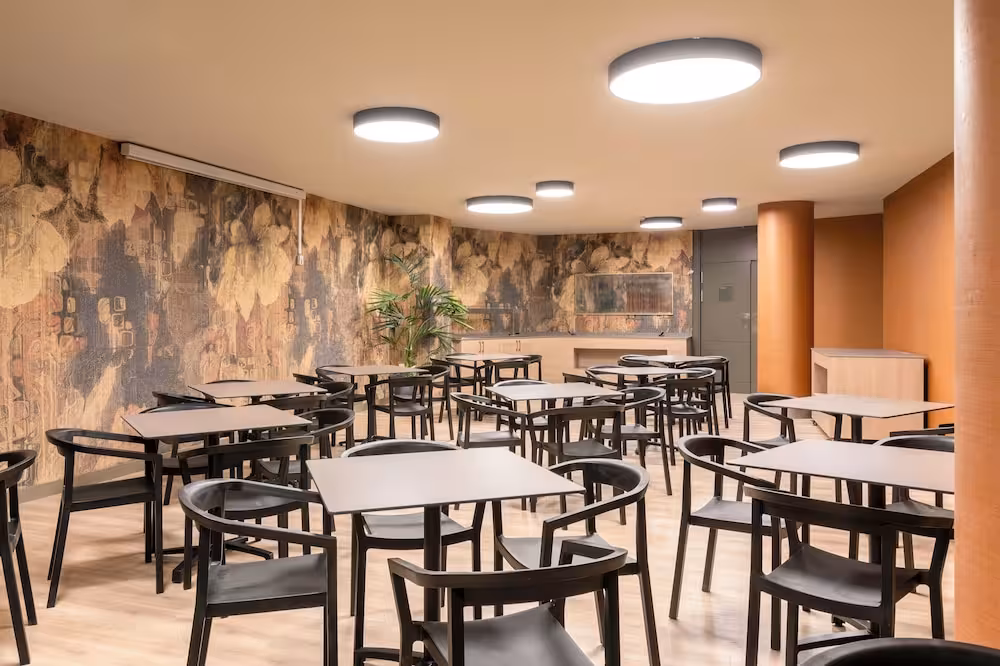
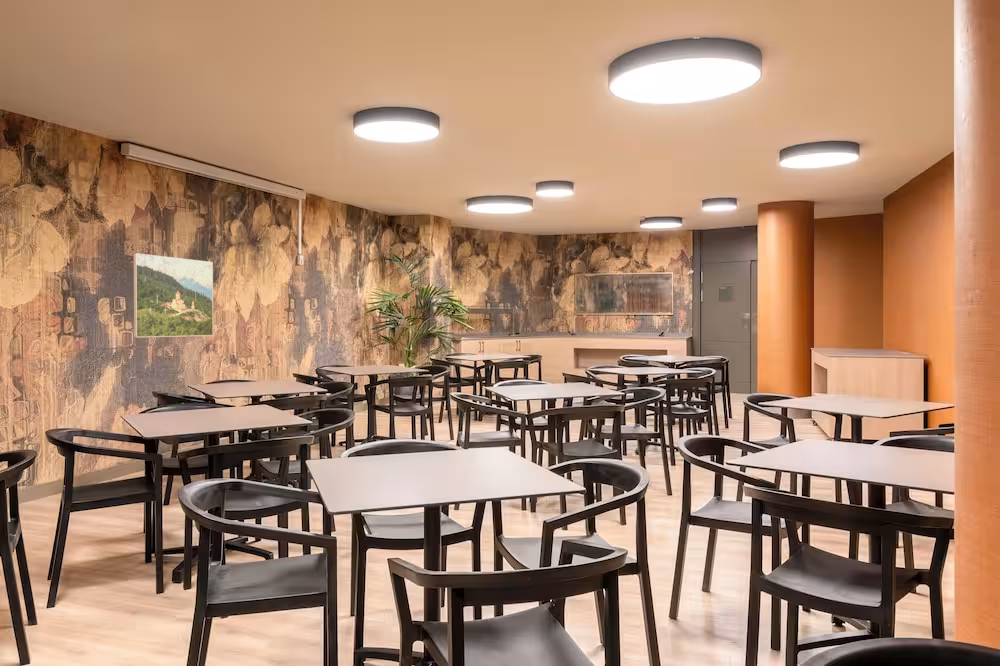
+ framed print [132,252,214,338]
